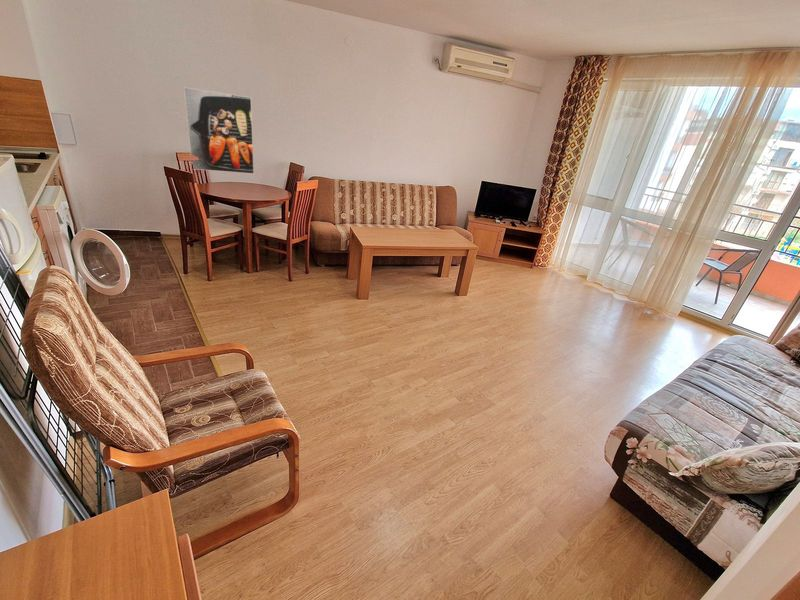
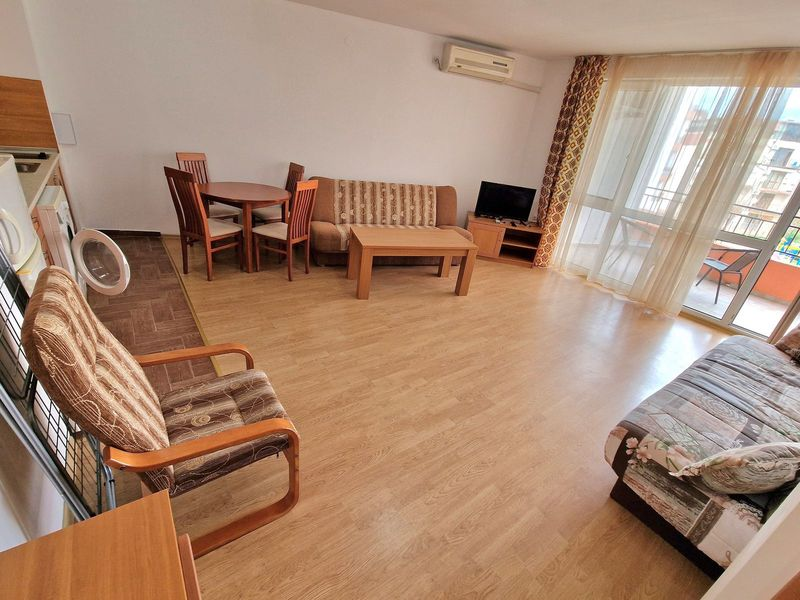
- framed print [183,86,255,175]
